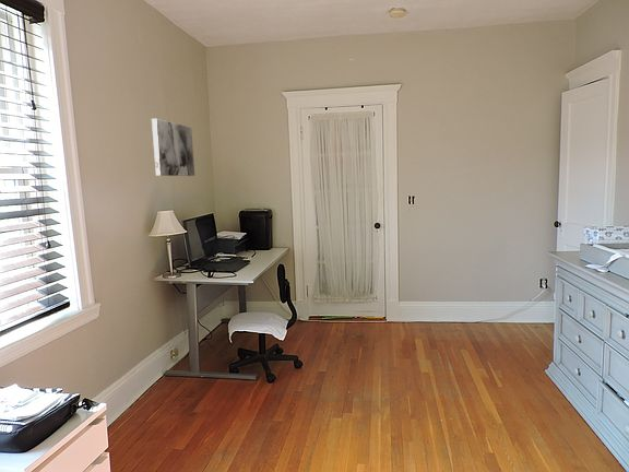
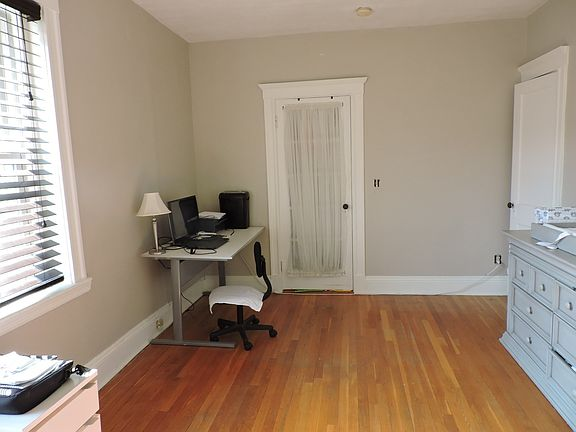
- wall art [151,118,195,177]
